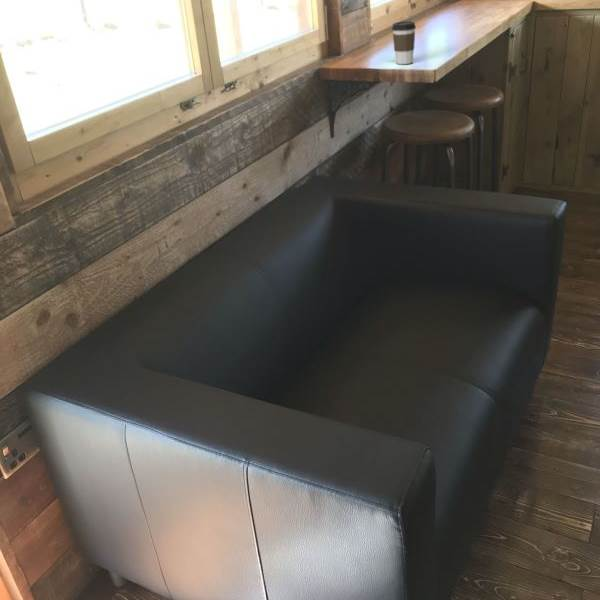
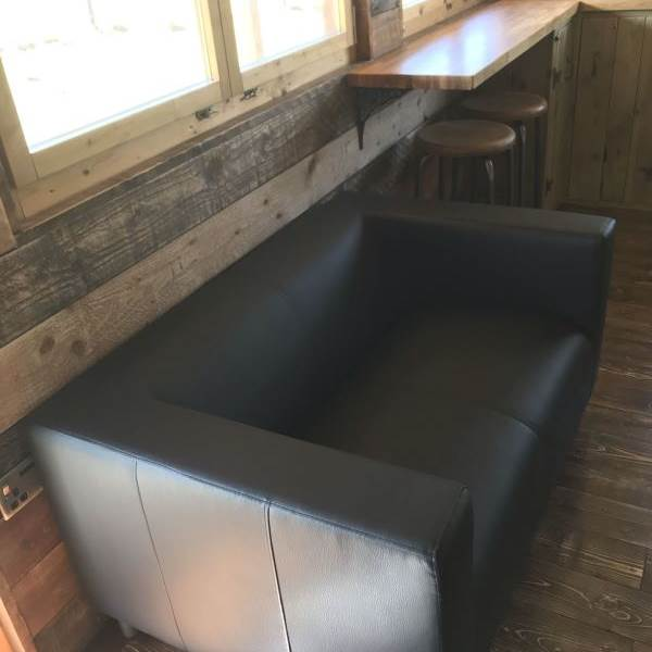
- coffee cup [391,20,417,65]
